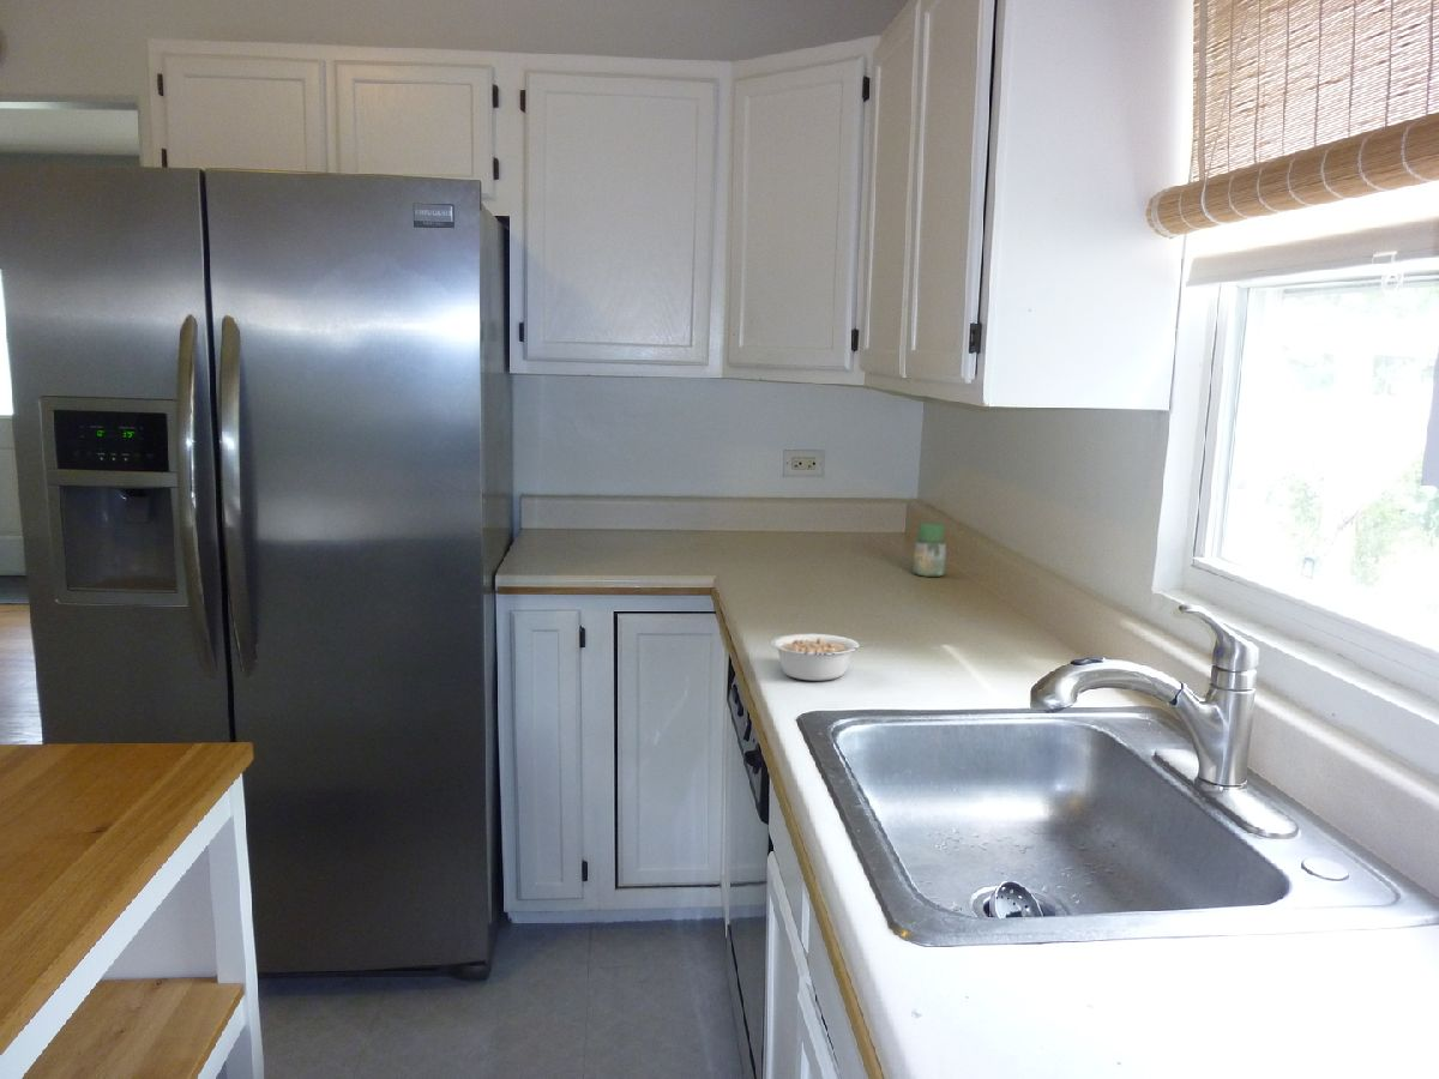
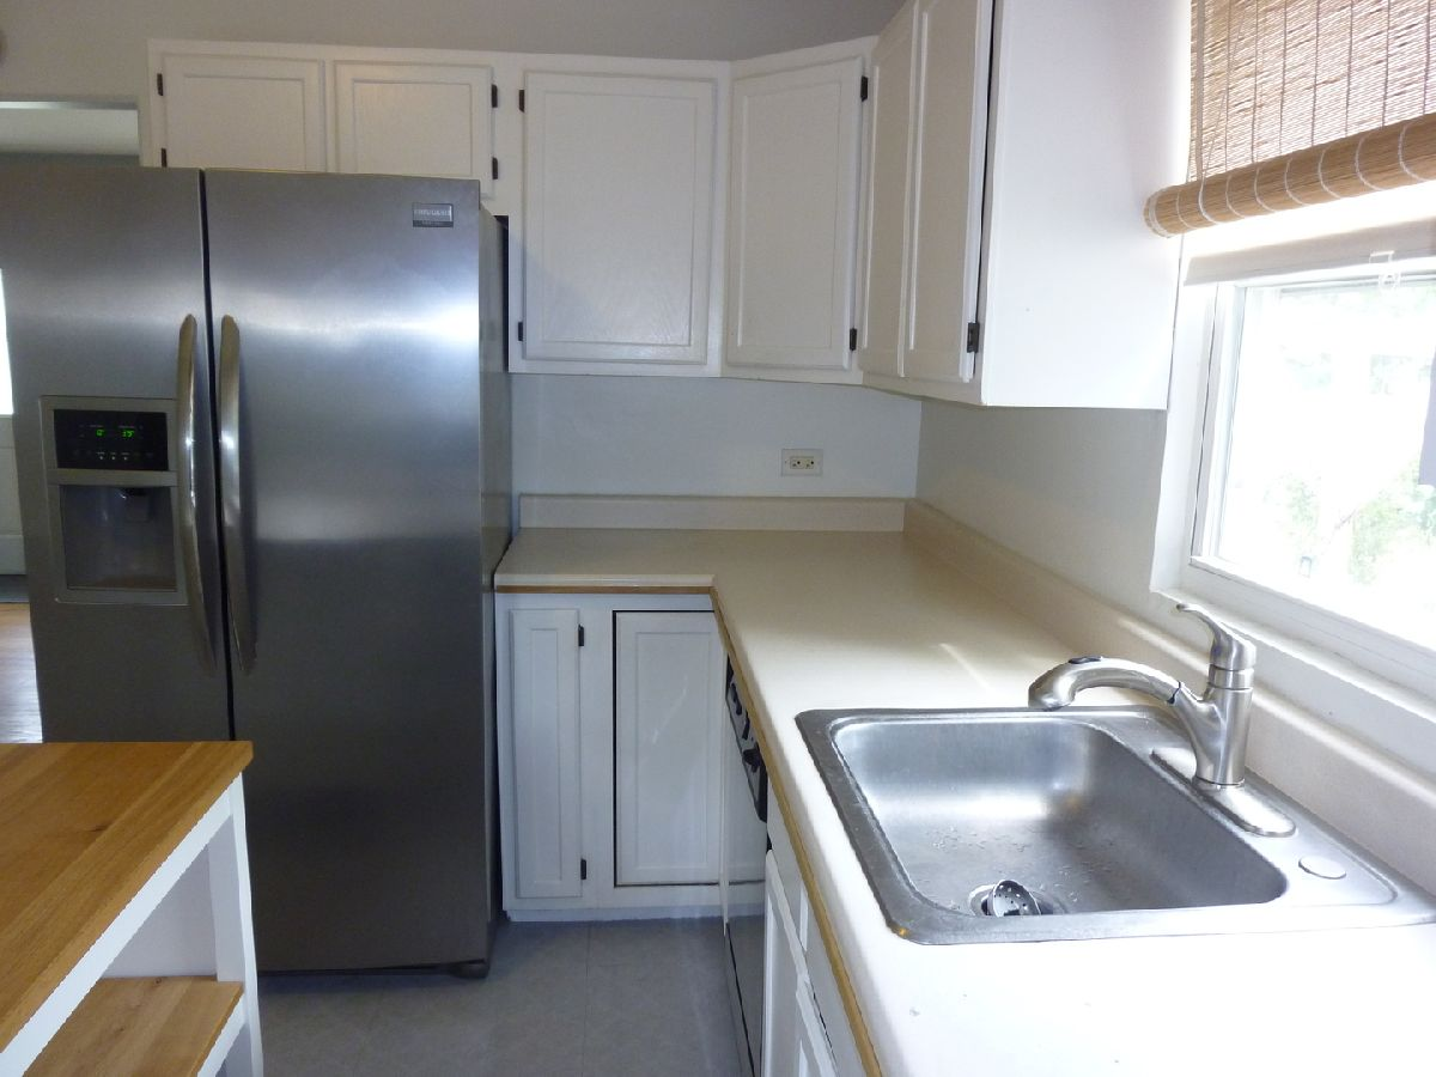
- legume [770,633,875,681]
- jar [913,522,947,578]
